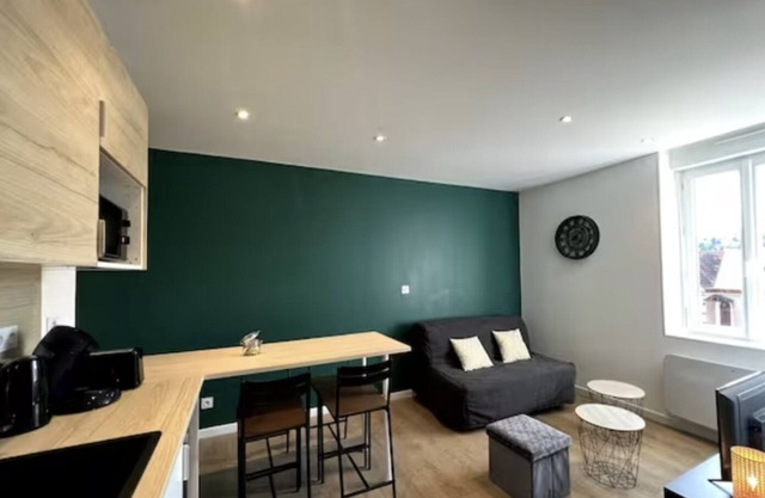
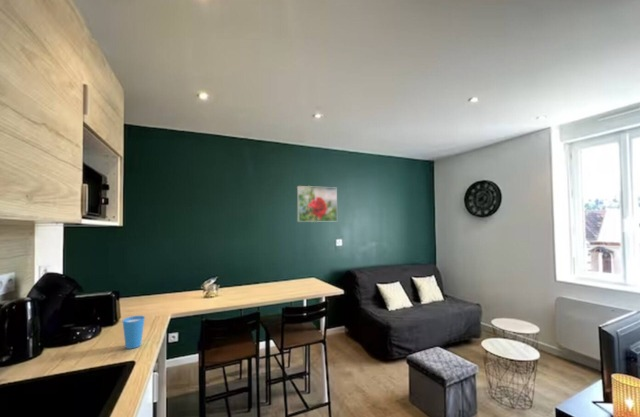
+ cup [122,315,146,350]
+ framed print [296,185,338,223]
